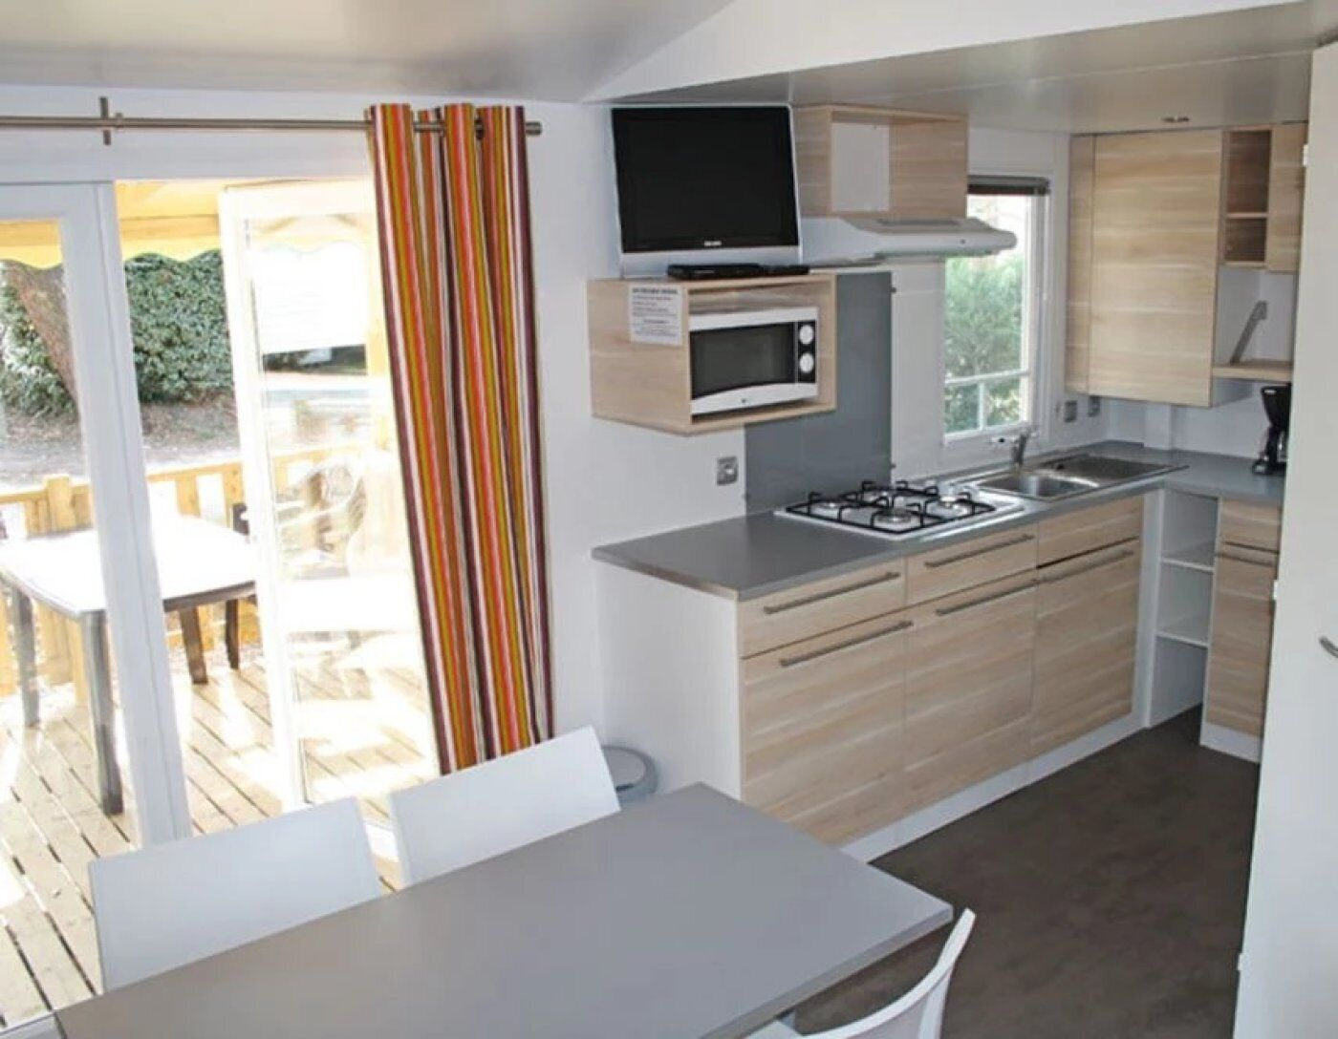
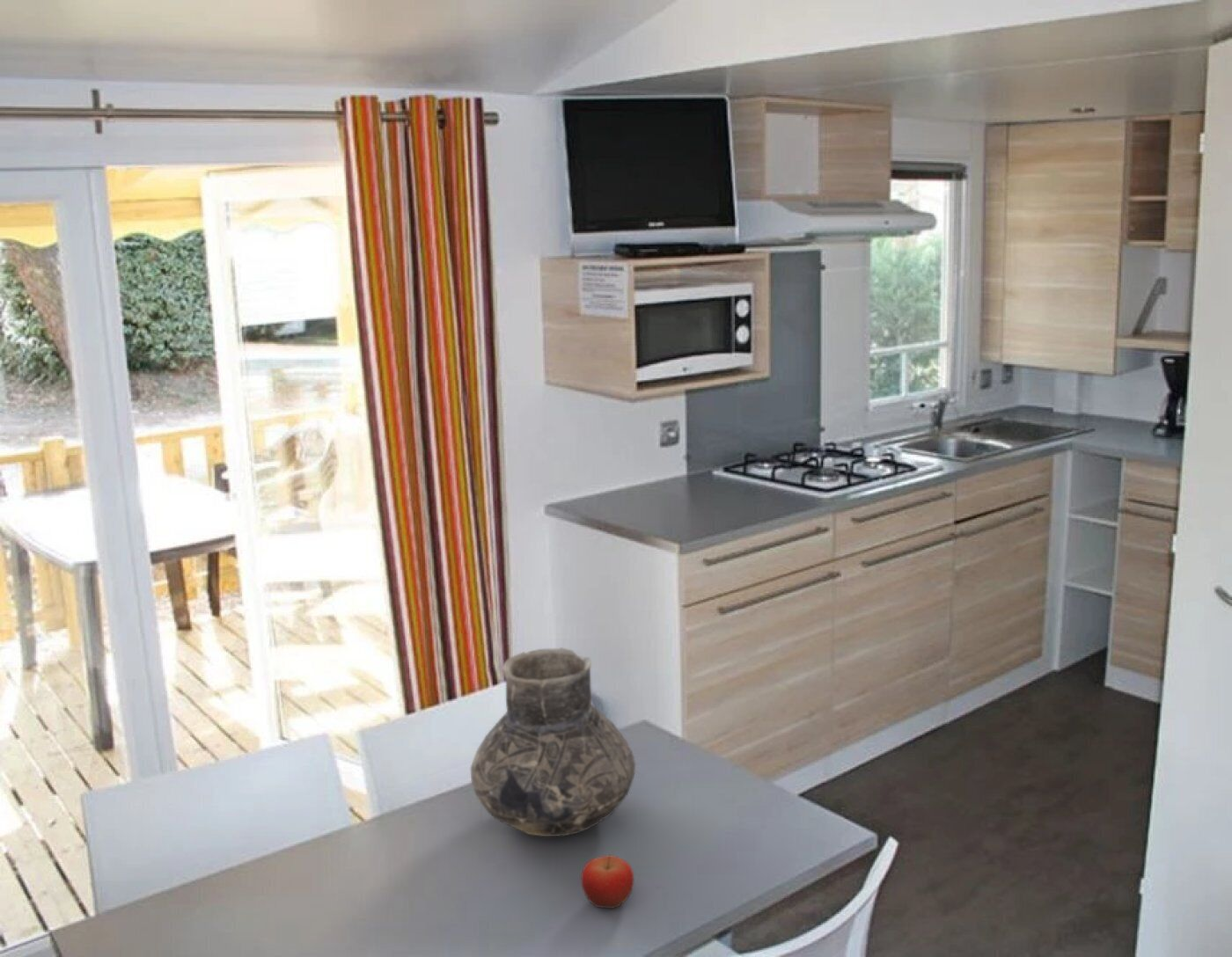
+ vase [470,647,636,837]
+ fruit [580,853,634,910]
